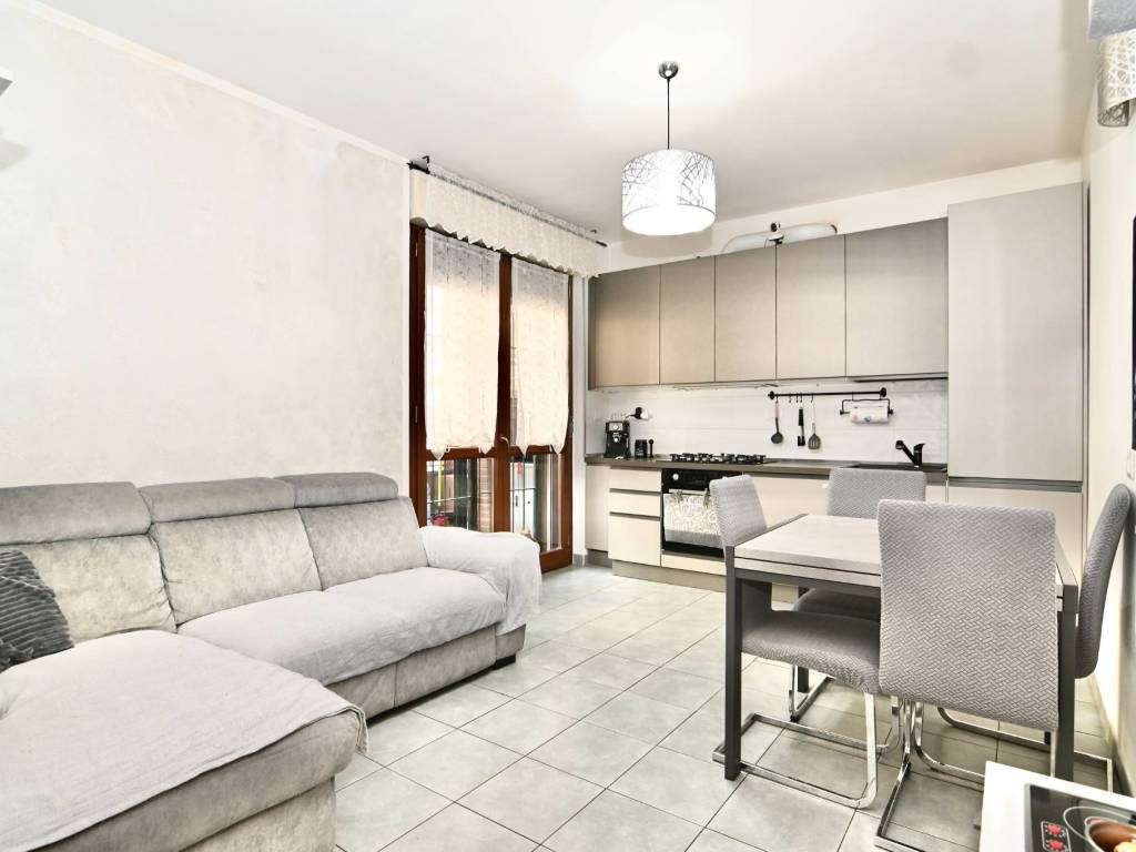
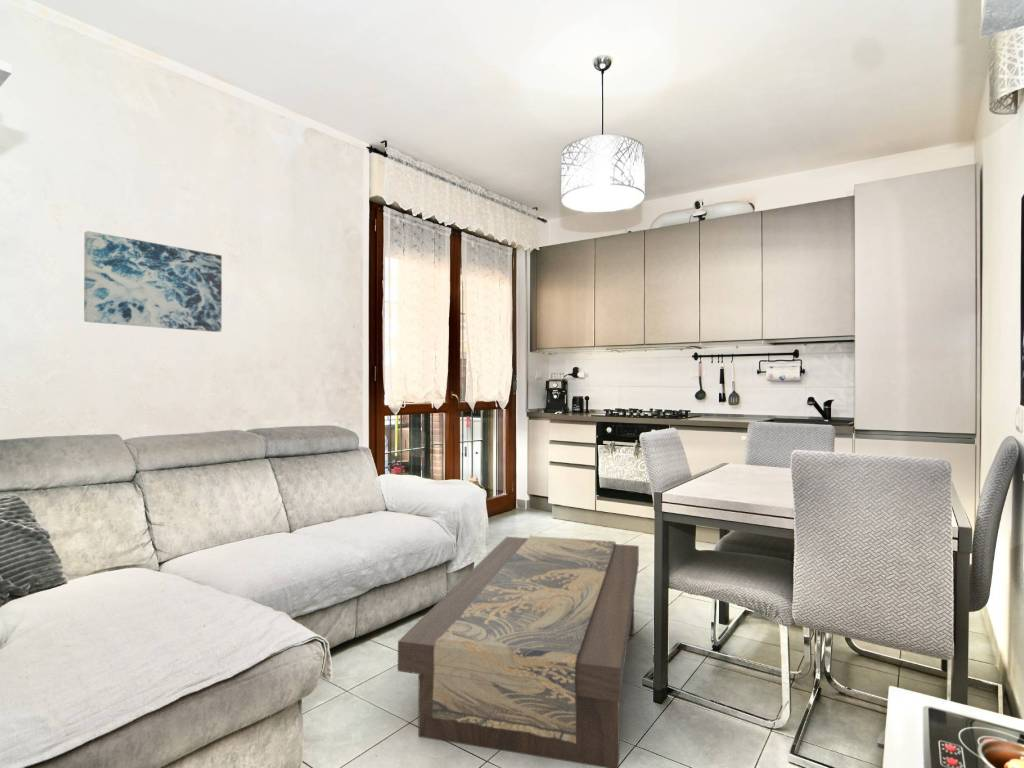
+ wall art [83,230,223,333]
+ coffee table [397,535,640,768]
